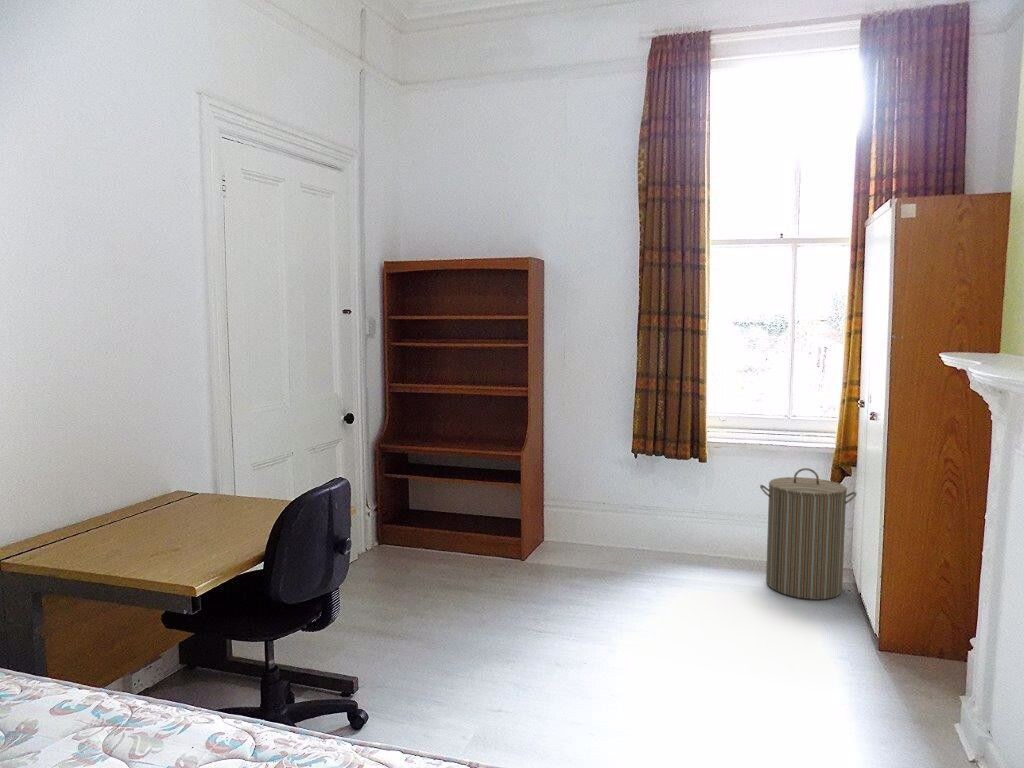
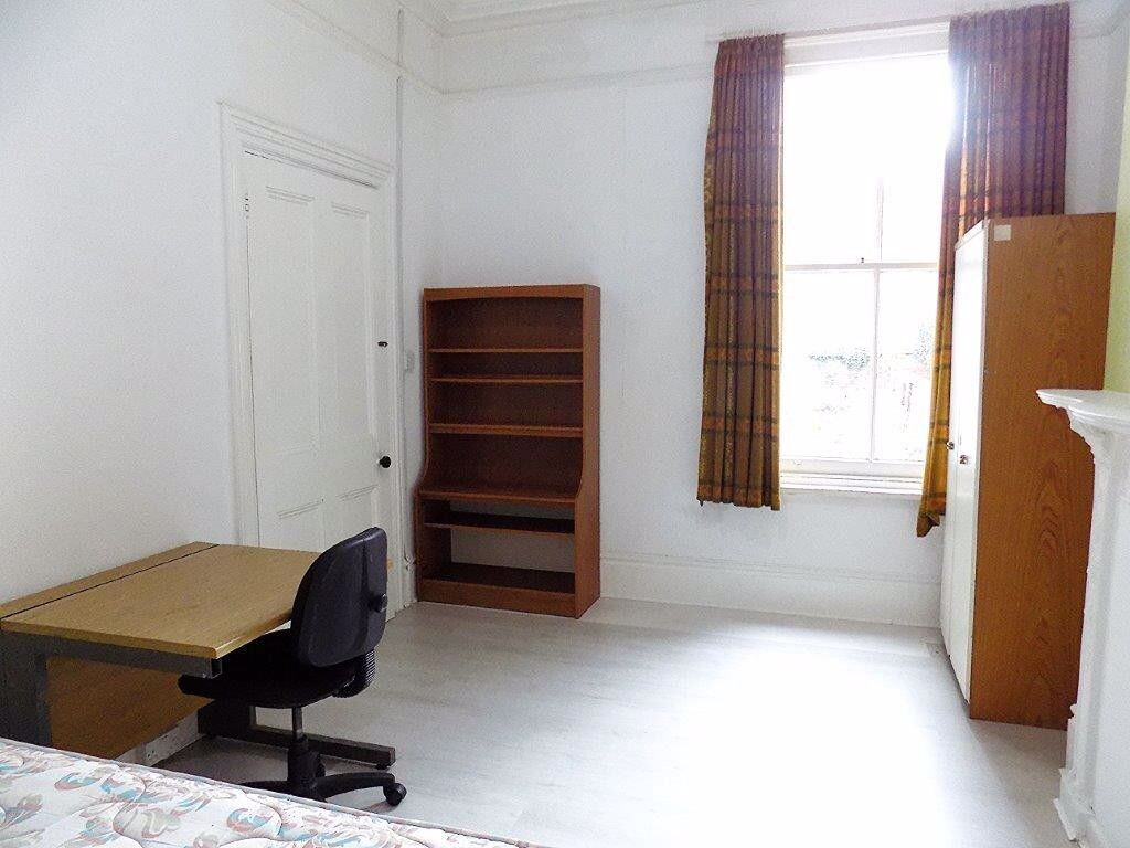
- laundry hamper [759,467,857,601]
